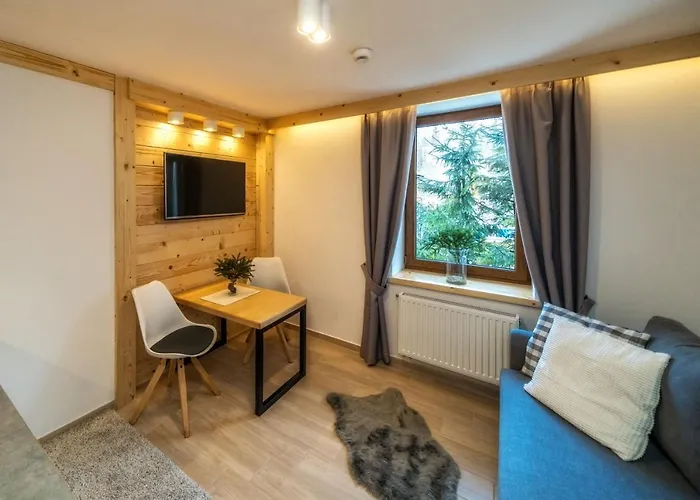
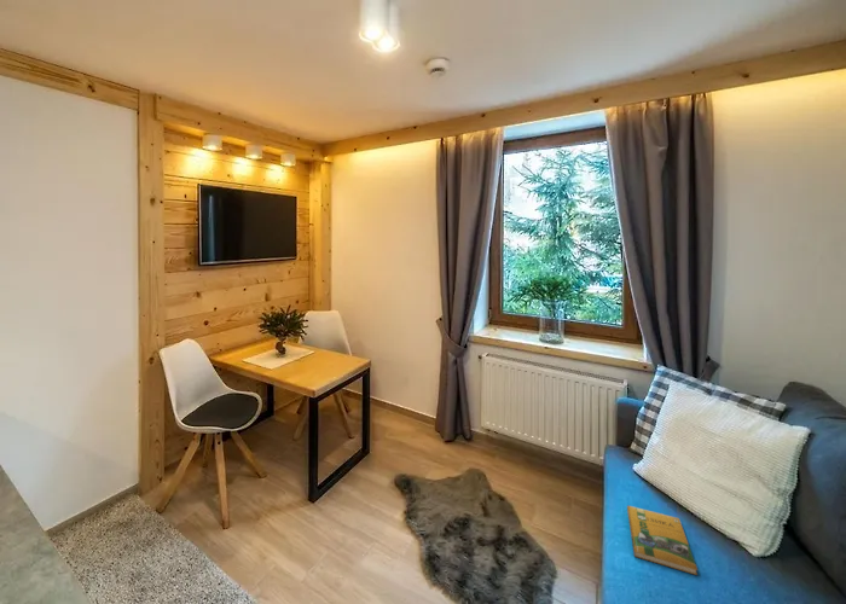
+ booklet [626,504,699,576]
